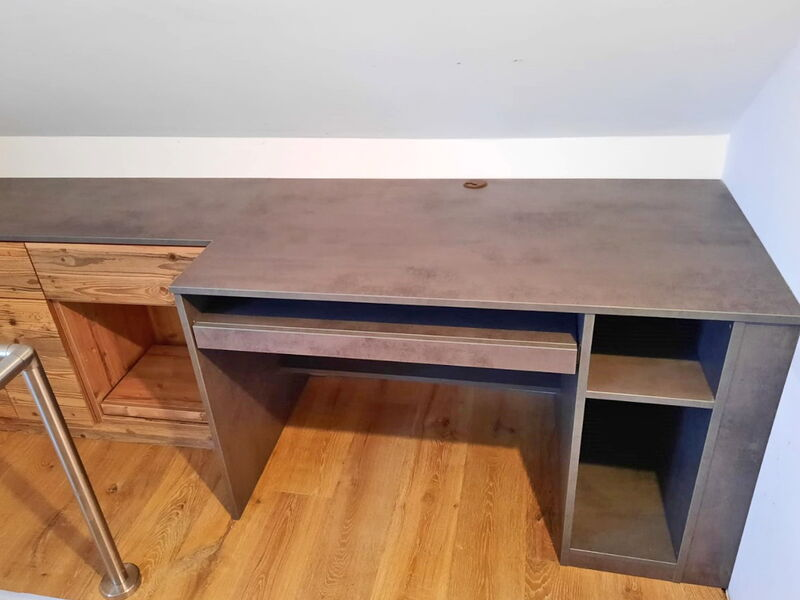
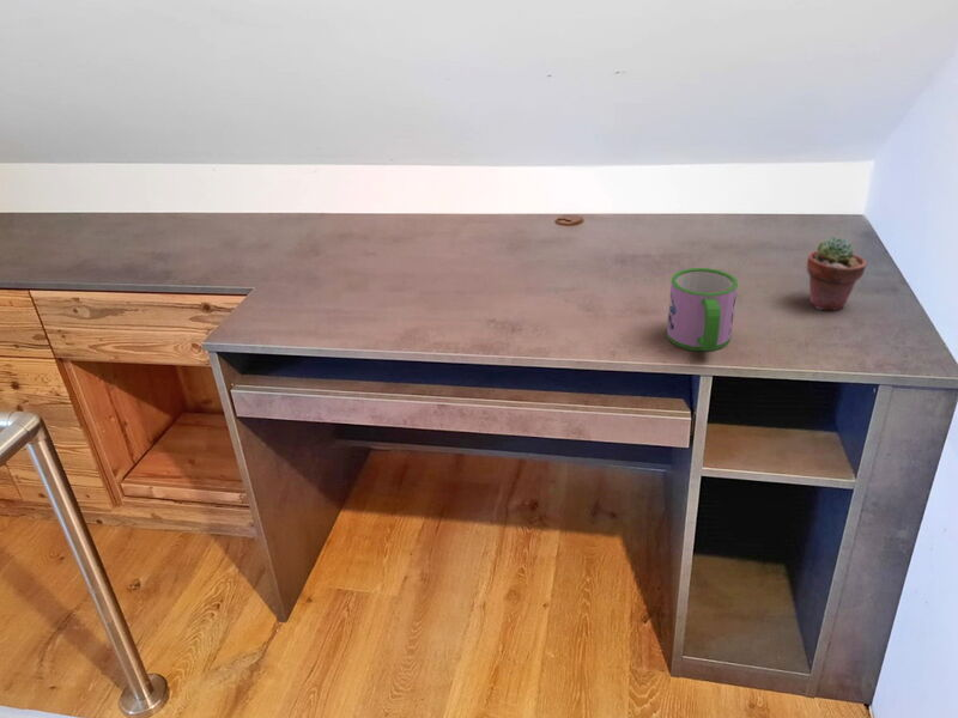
+ mug [666,267,739,352]
+ potted succulent [806,236,867,312]
